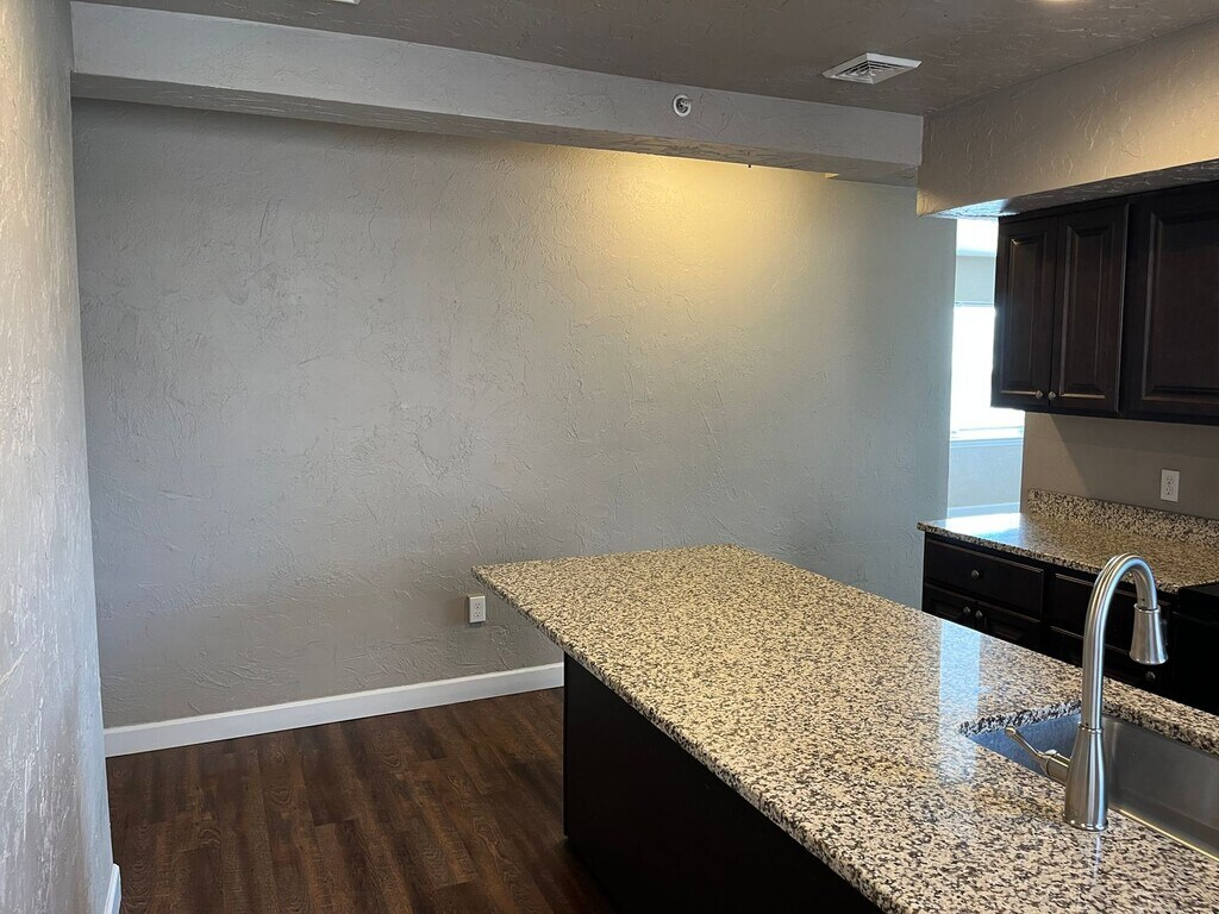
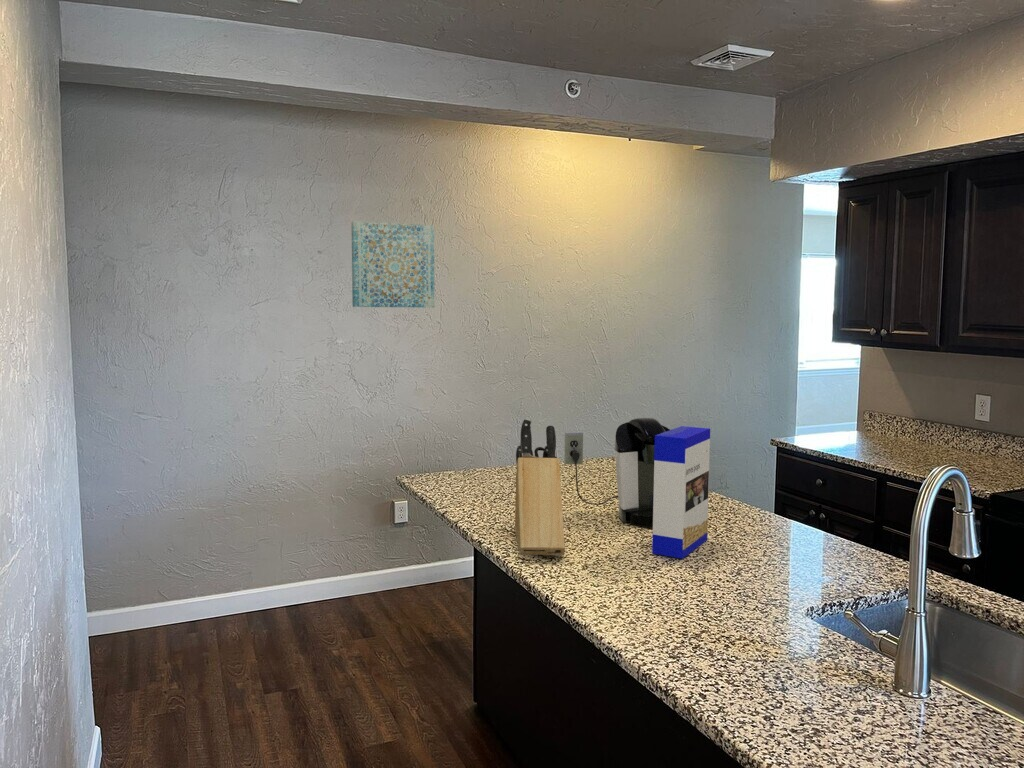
+ knife block [514,418,566,557]
+ cereal box [651,425,711,559]
+ coffee maker [563,417,671,528]
+ wall art [350,220,435,309]
